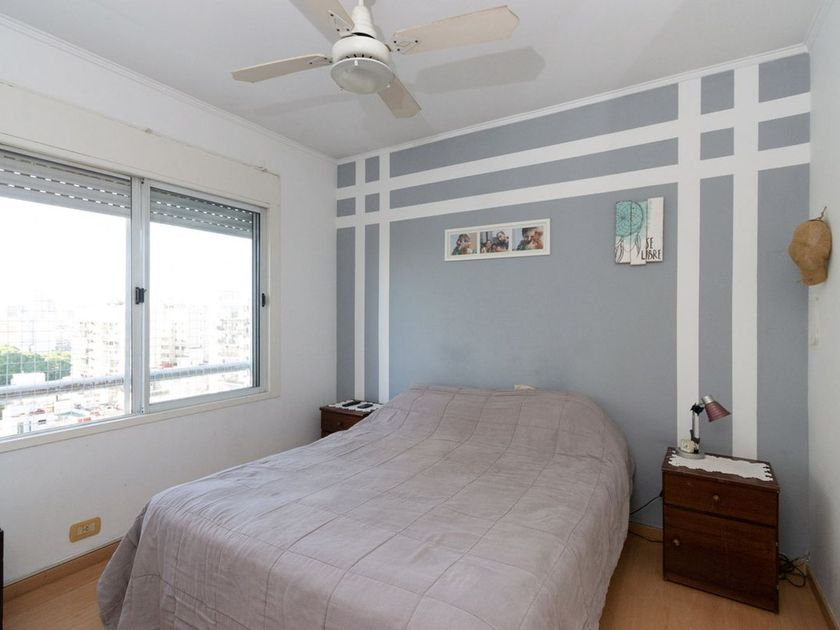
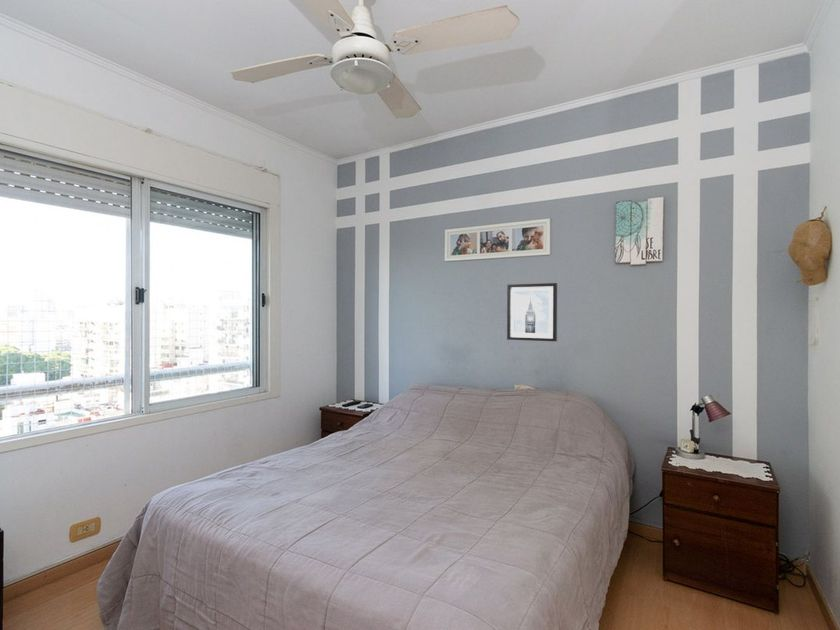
+ wall art [506,282,558,342]
